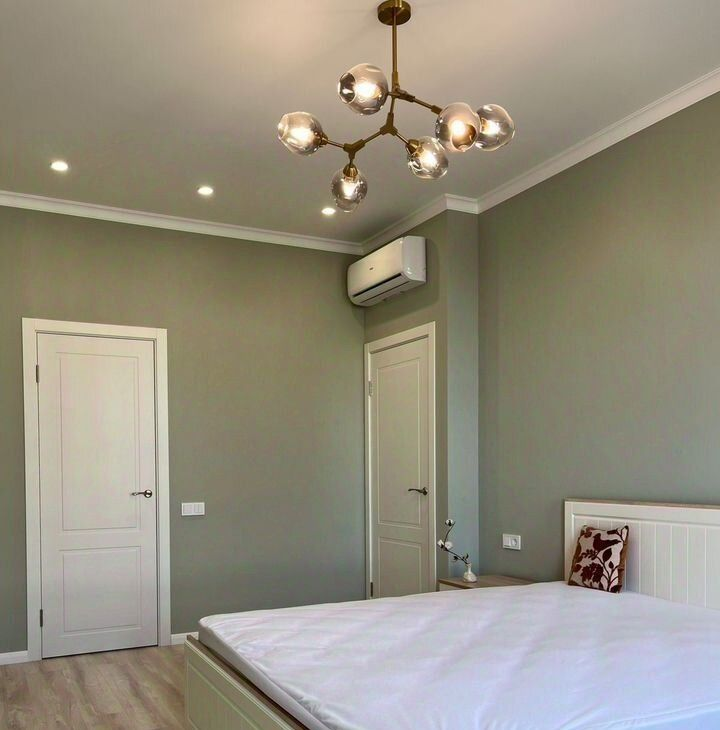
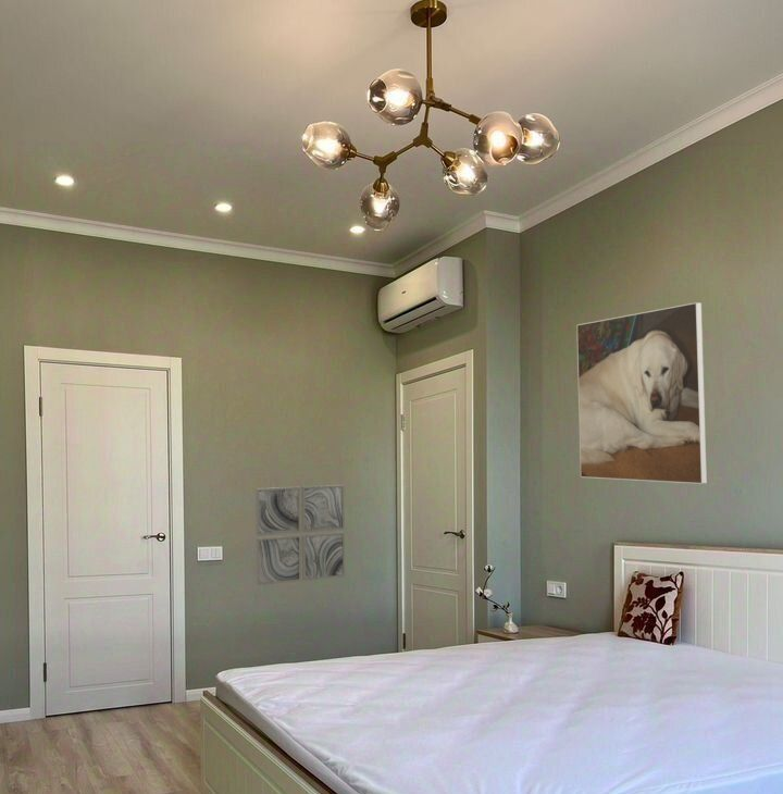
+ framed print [575,301,708,485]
+ wall art [254,484,346,586]
